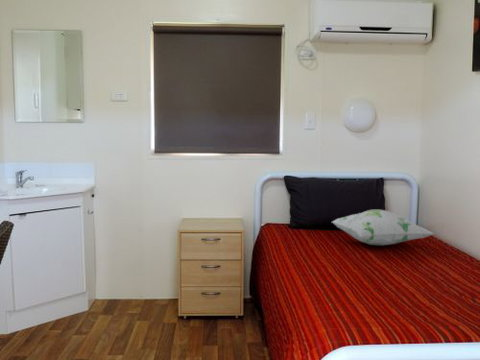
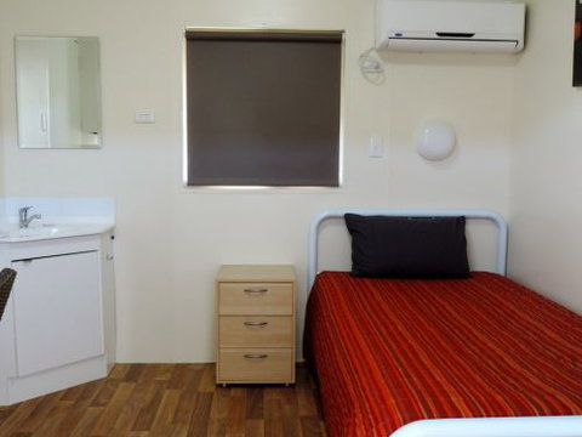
- decorative pillow [331,209,435,247]
